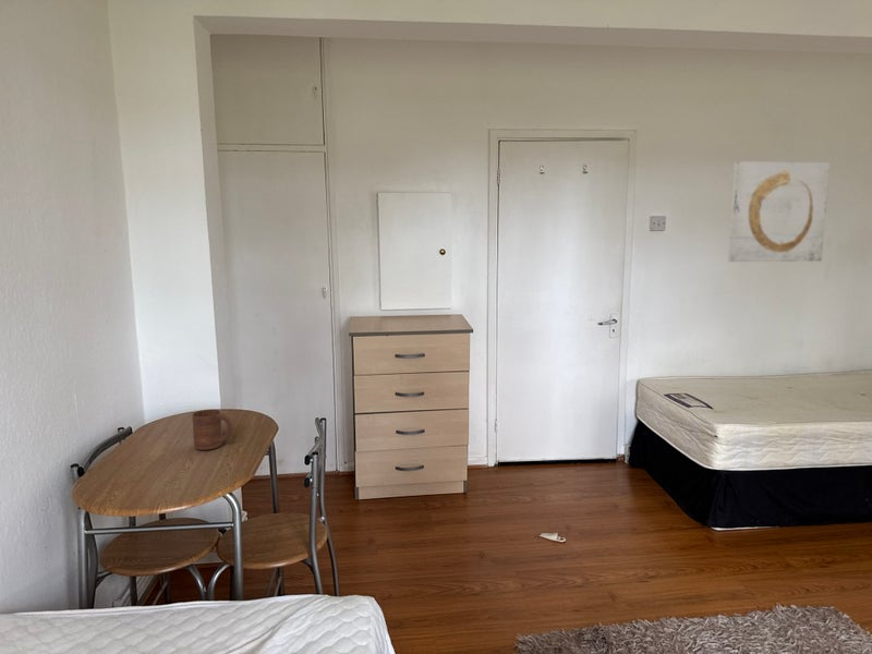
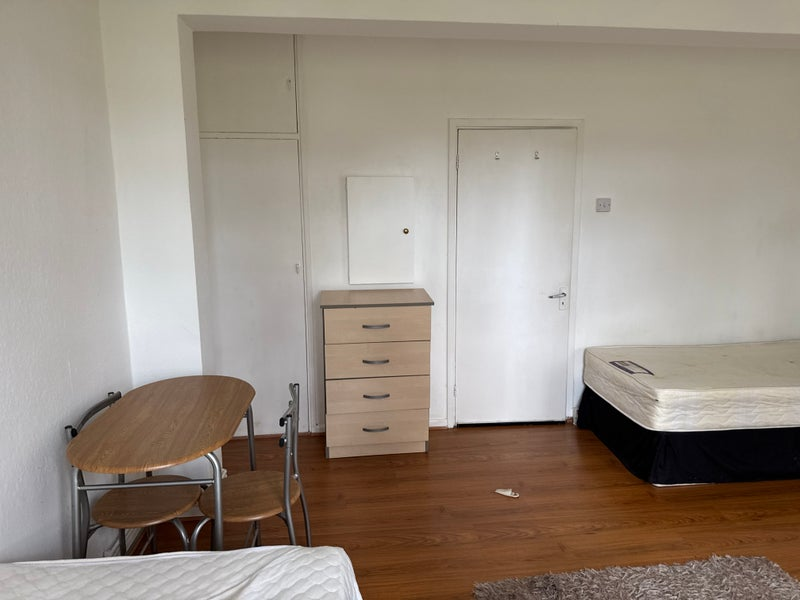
- cup [191,409,233,451]
- wall art [727,160,831,263]
